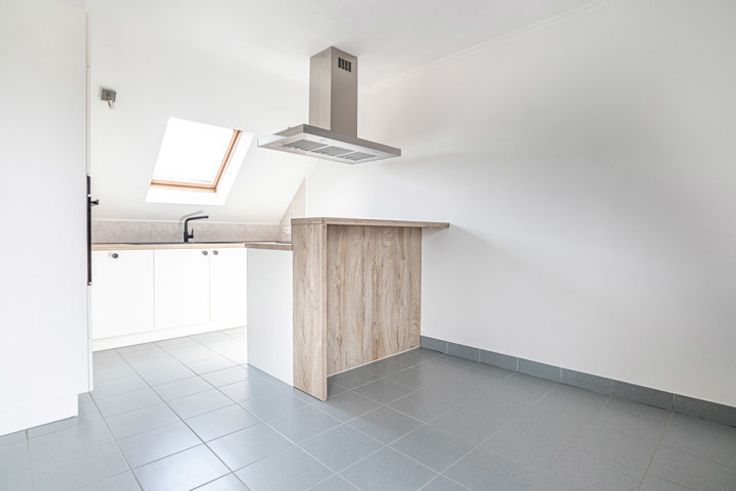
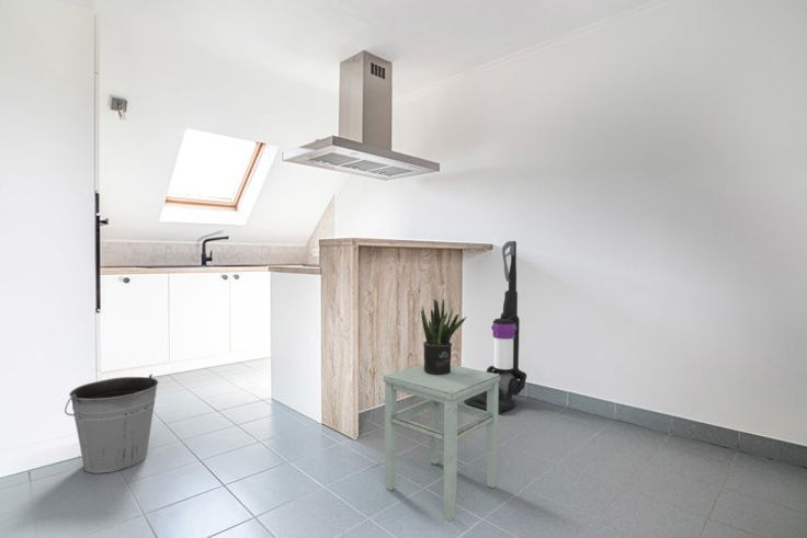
+ bucket [64,373,160,474]
+ vacuum cleaner [463,240,527,414]
+ stool [383,364,500,522]
+ potted plant [420,298,467,375]
